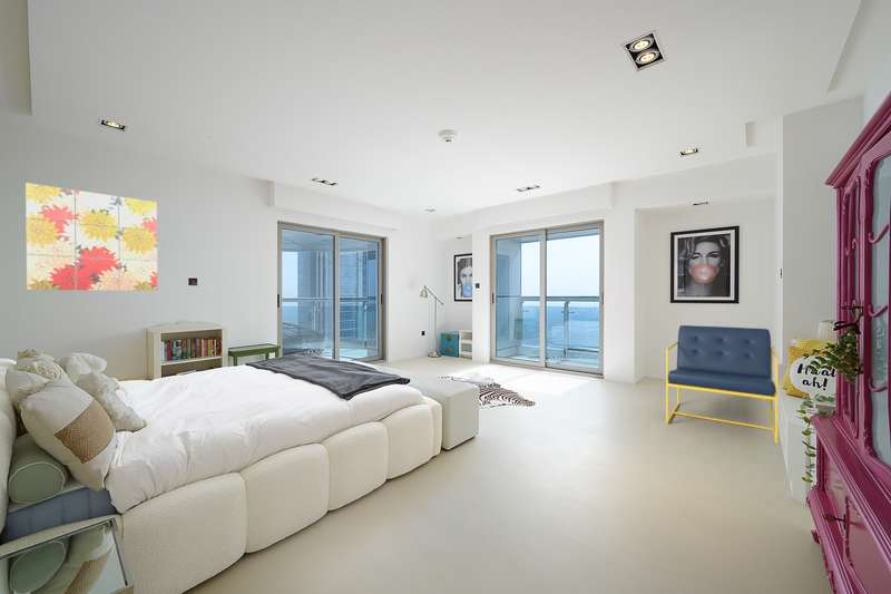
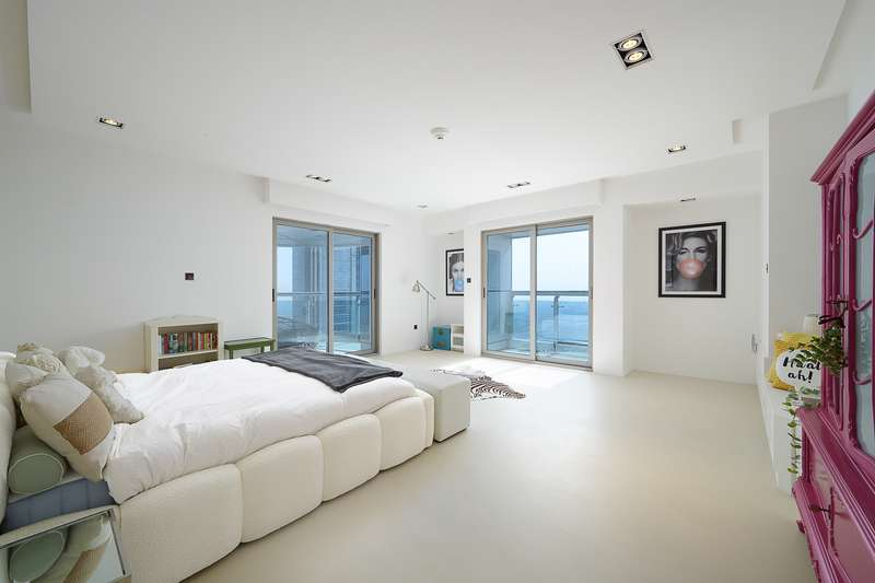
- wall art [25,182,158,292]
- armchair [665,324,779,445]
